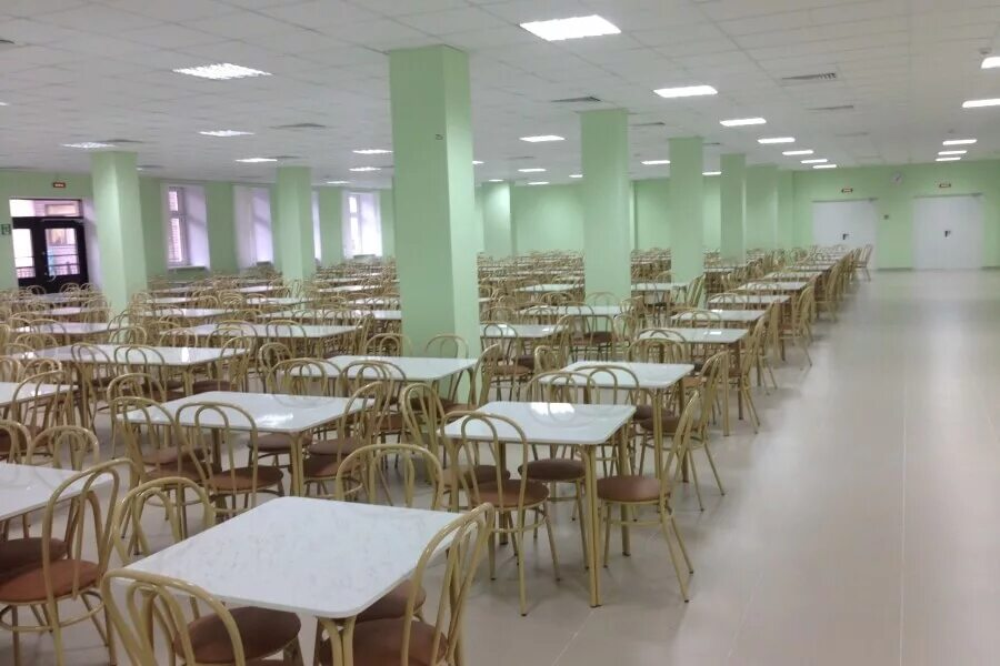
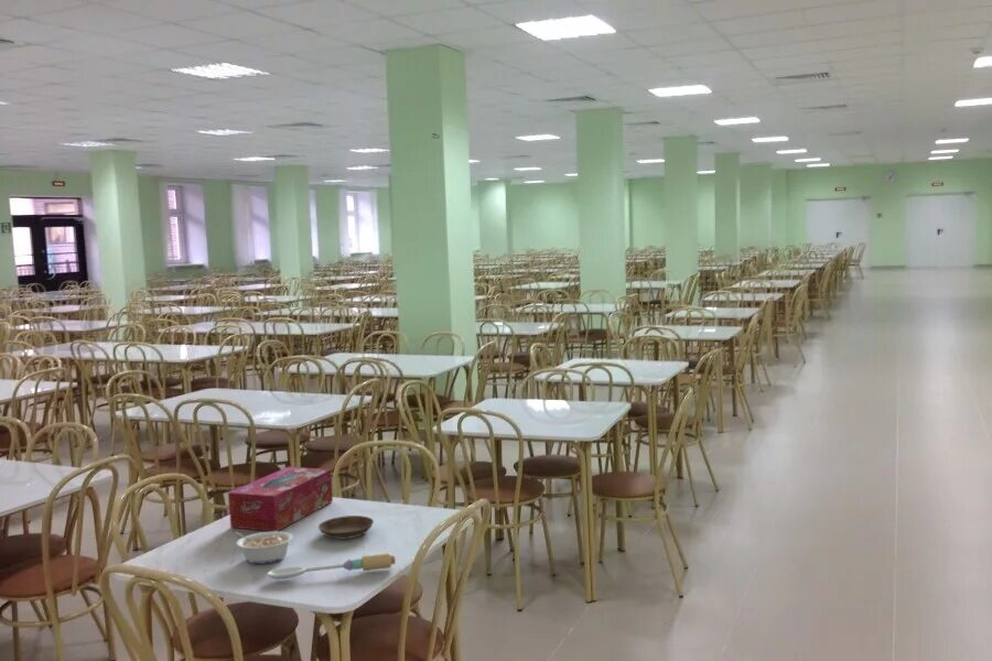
+ saucer [317,514,375,540]
+ spoon [266,552,397,581]
+ tissue box [227,466,334,532]
+ legume [233,530,294,565]
